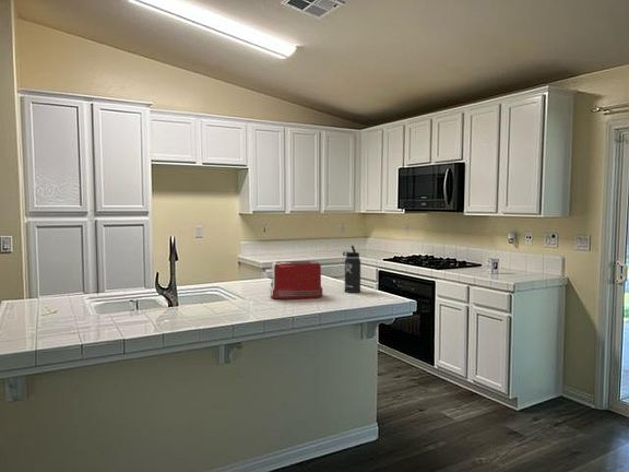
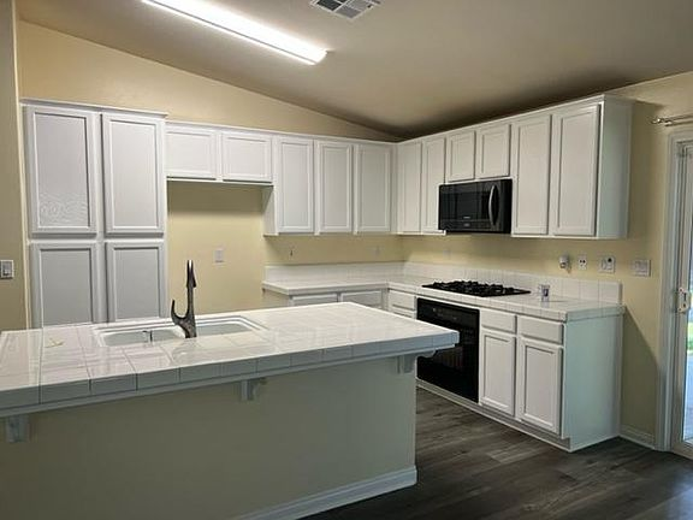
- thermos bottle [342,245,361,294]
- toaster [268,260,323,300]
